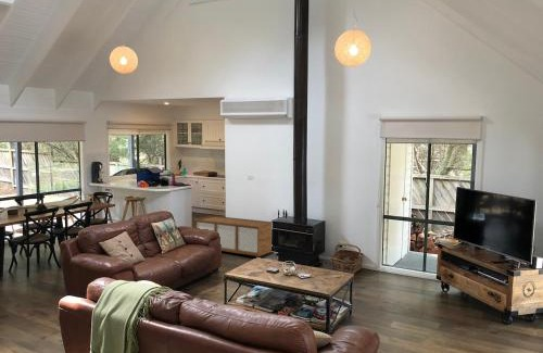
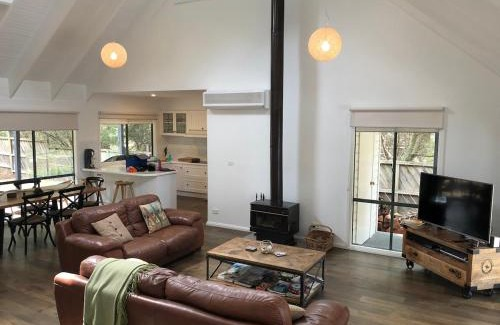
- storage cabinet [193,215,273,259]
